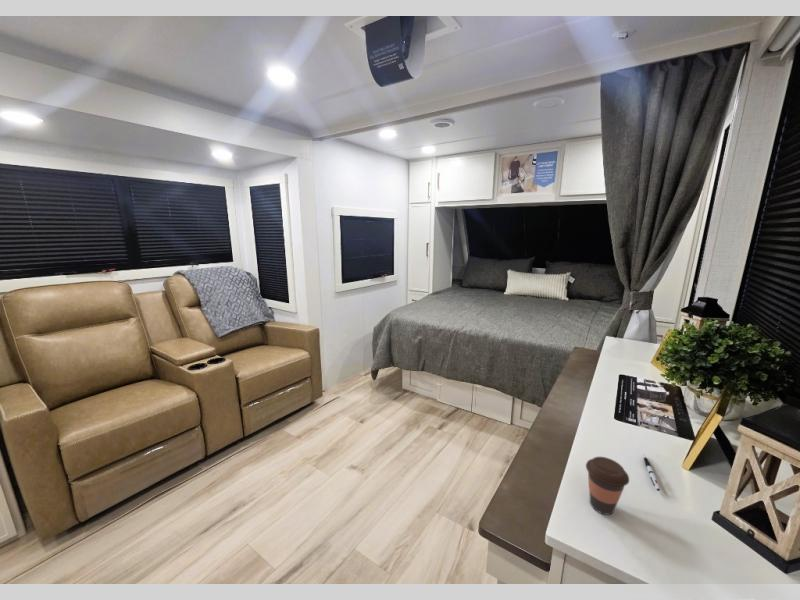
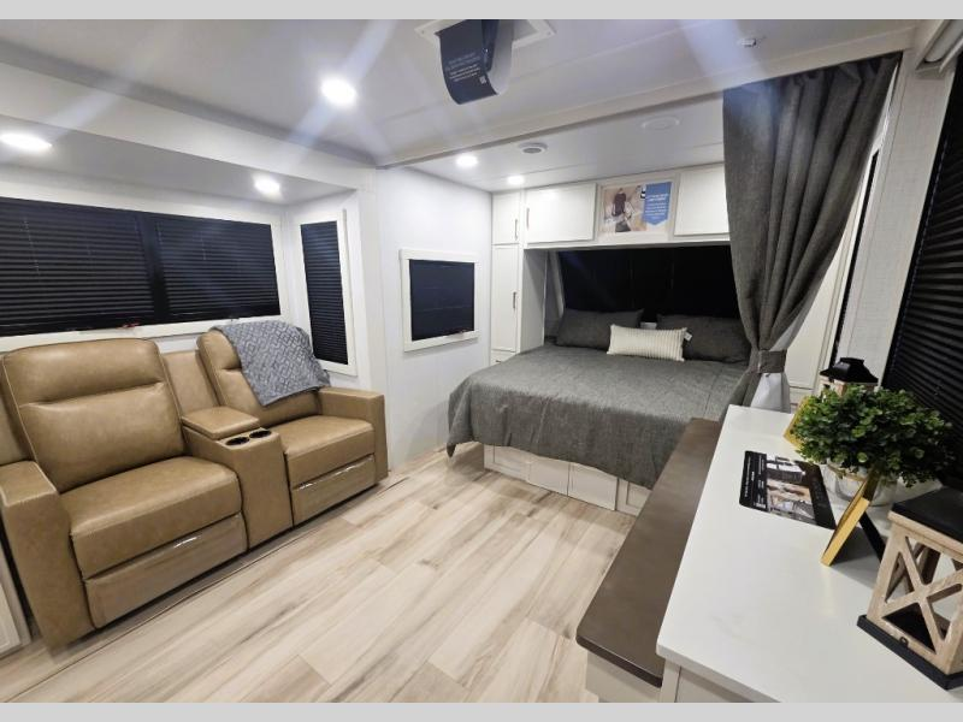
- pen [642,454,661,492]
- coffee cup [585,456,630,516]
